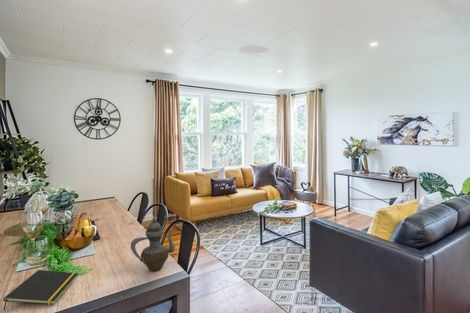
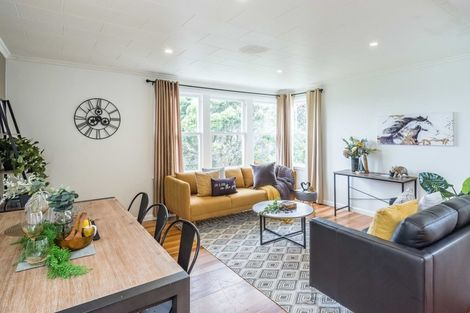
- notepad [2,269,79,312]
- teapot [130,216,176,272]
